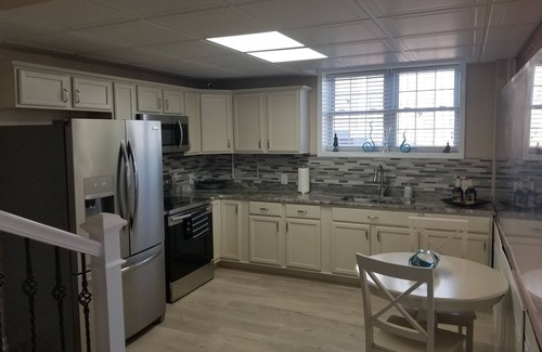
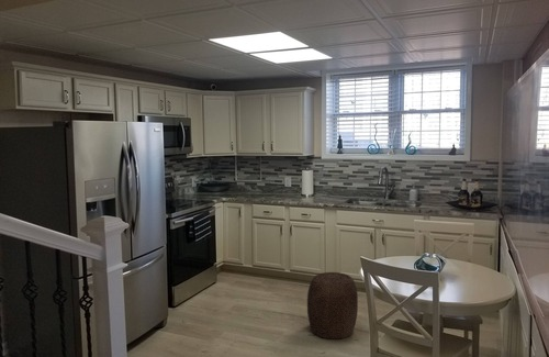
+ stool [306,271,359,341]
